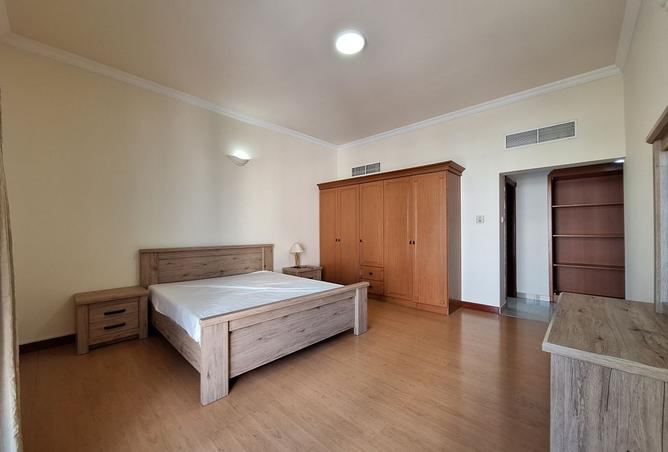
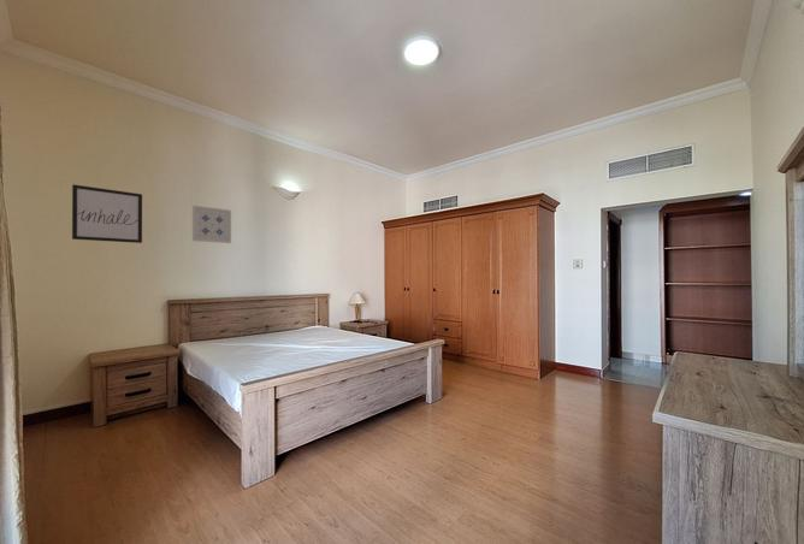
+ wall art [71,183,143,244]
+ wall art [191,205,232,244]
